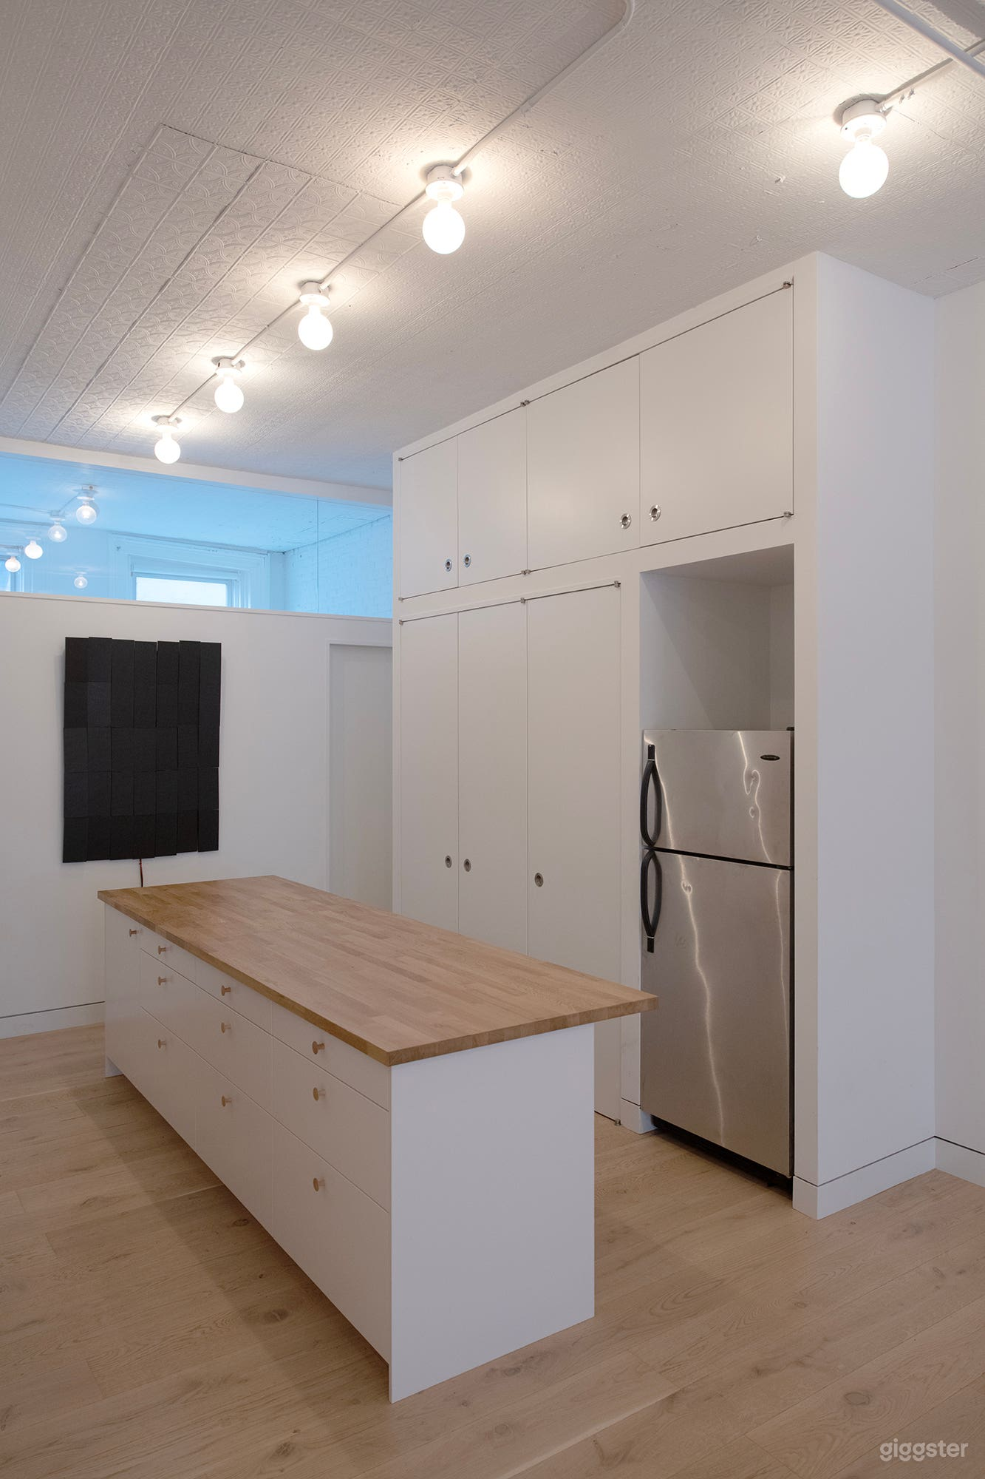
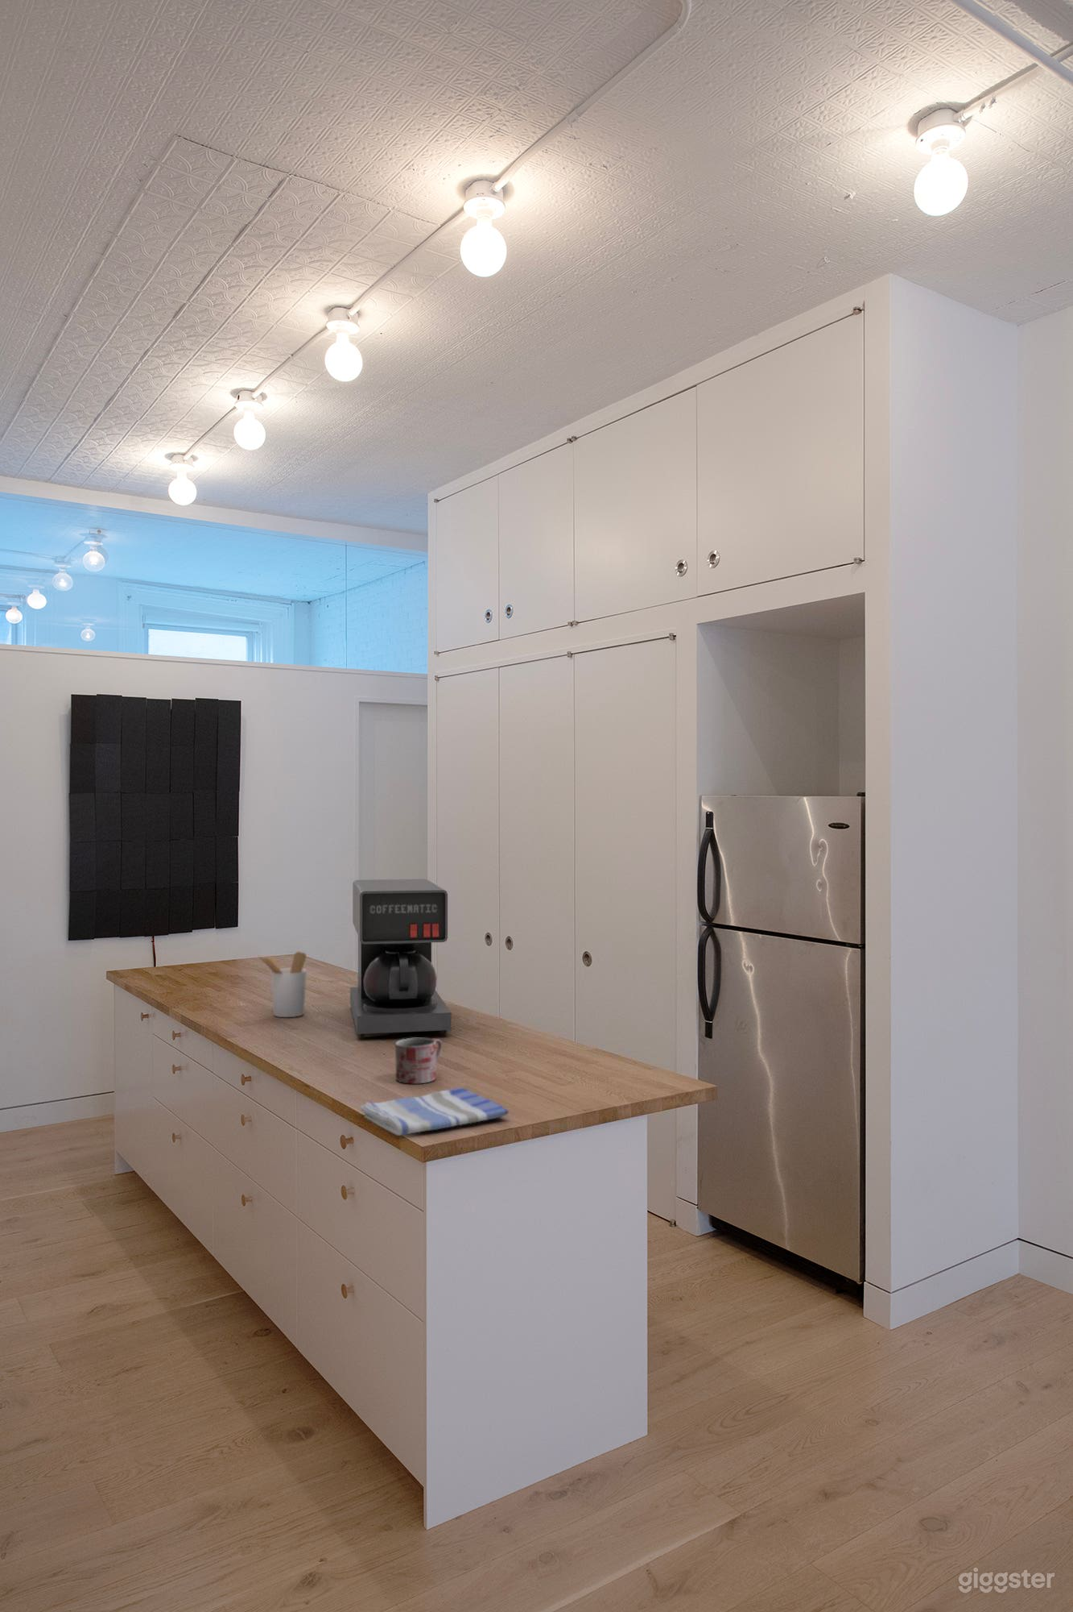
+ coffee maker [350,879,453,1038]
+ mug [394,1038,443,1085]
+ dish towel [359,1087,509,1136]
+ utensil holder [256,952,308,1018]
